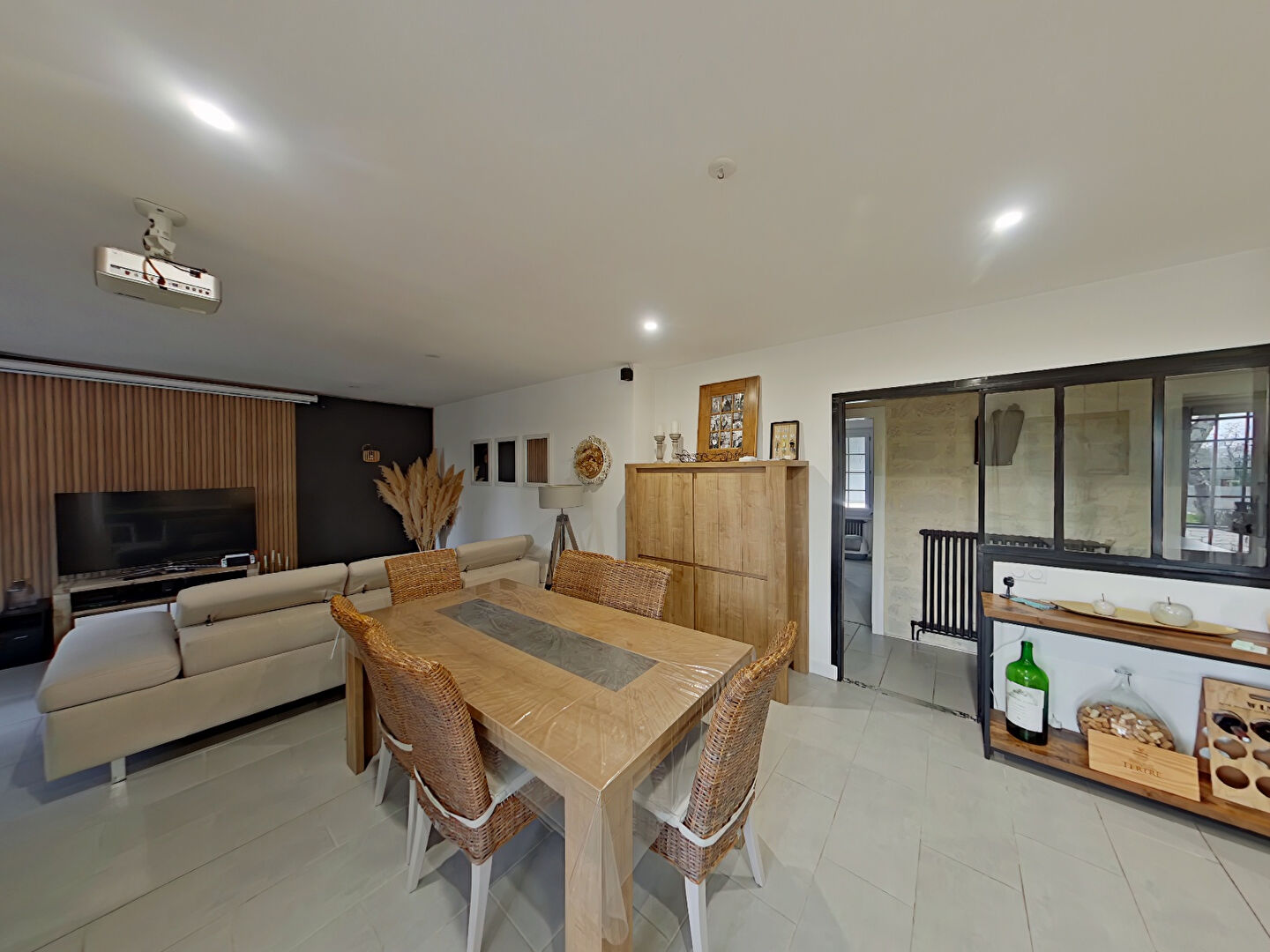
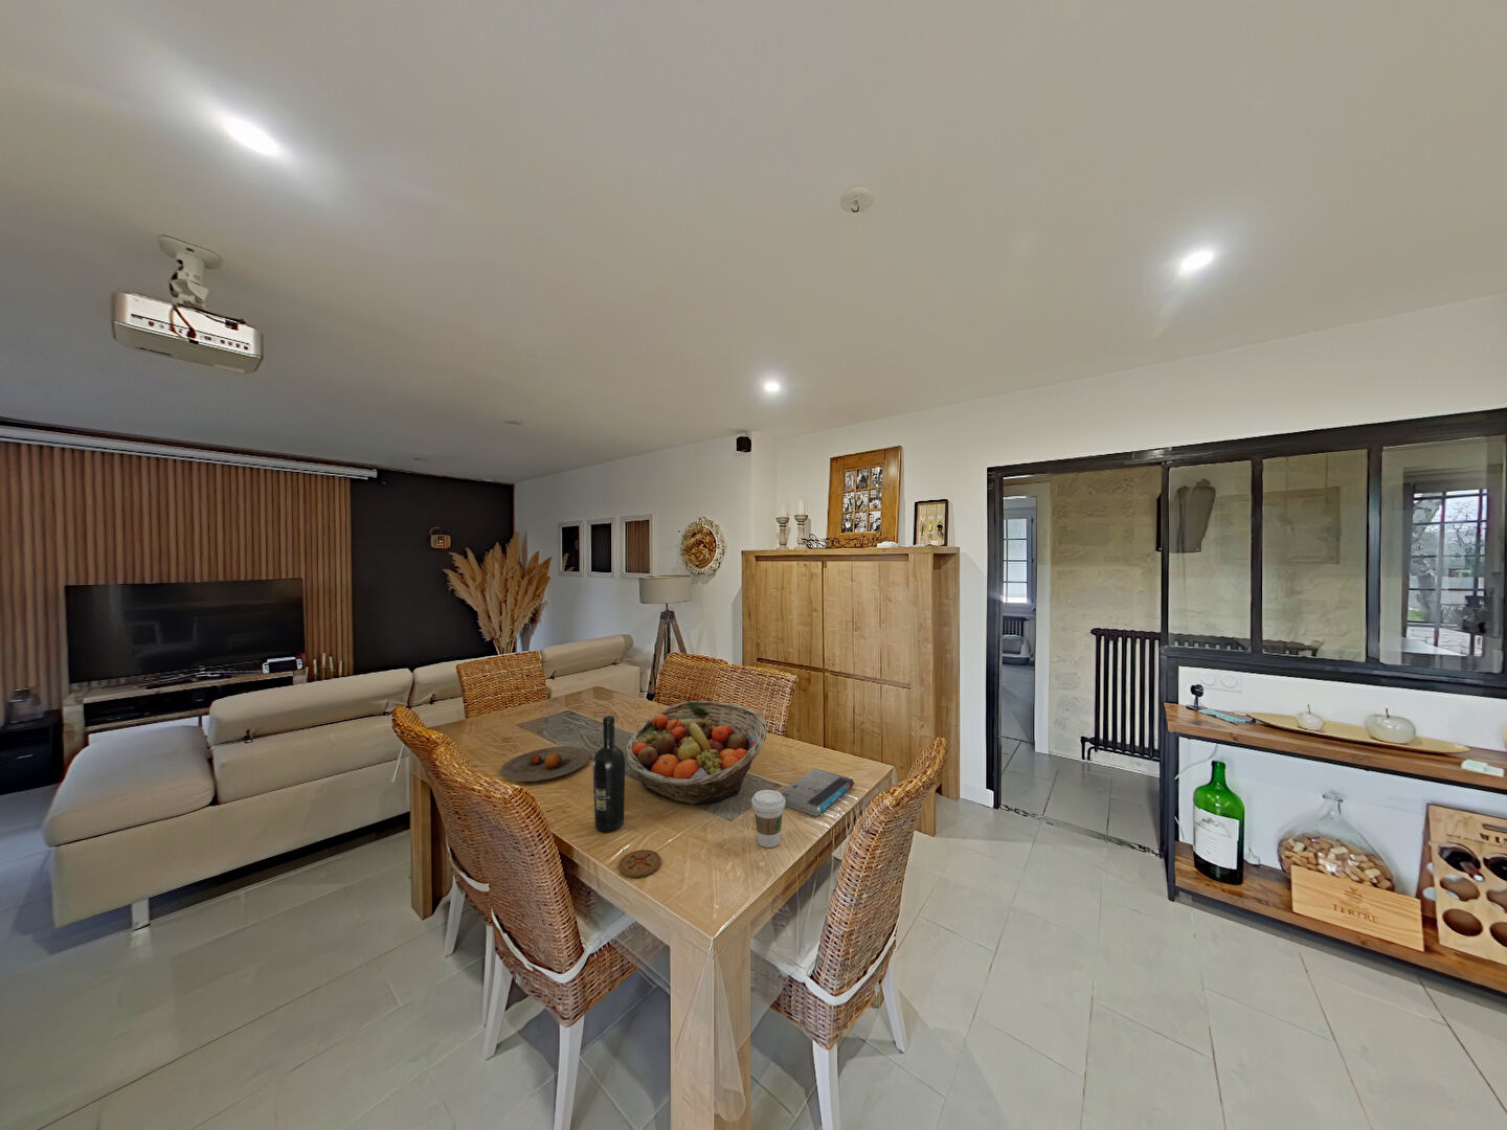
+ coffee cup [750,789,786,849]
+ coaster [617,849,661,878]
+ plate [500,745,591,782]
+ book [780,768,856,817]
+ wine bottle [592,715,625,833]
+ fruit basket [625,700,768,806]
